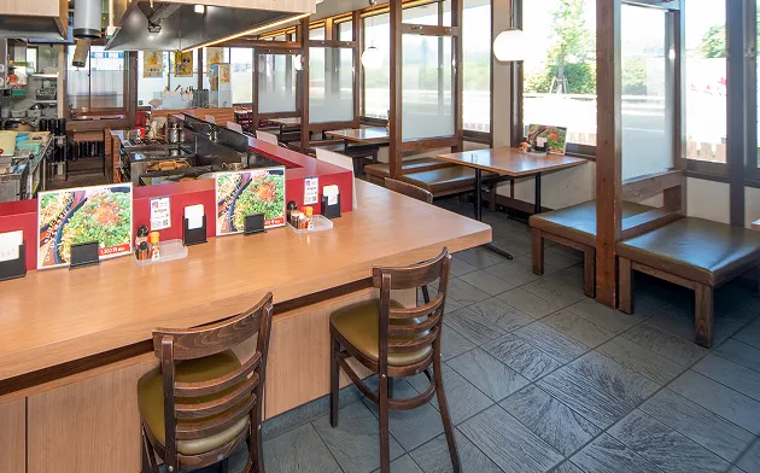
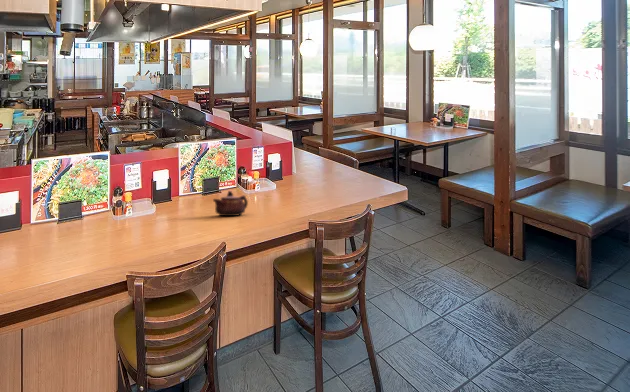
+ teapot [212,190,249,217]
